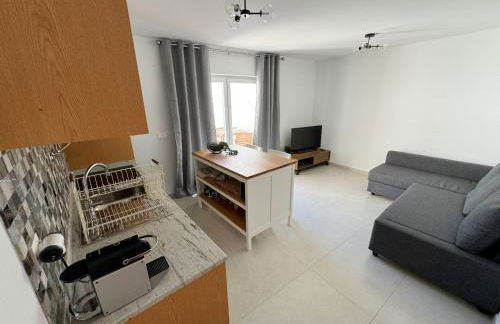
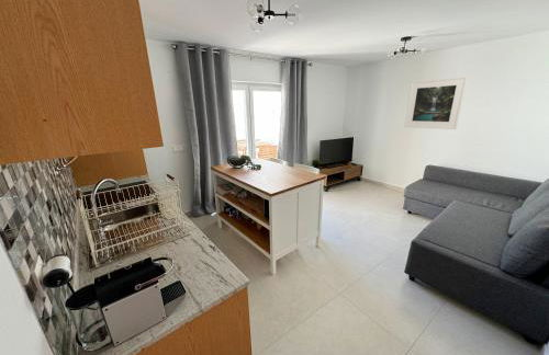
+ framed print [404,76,469,130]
